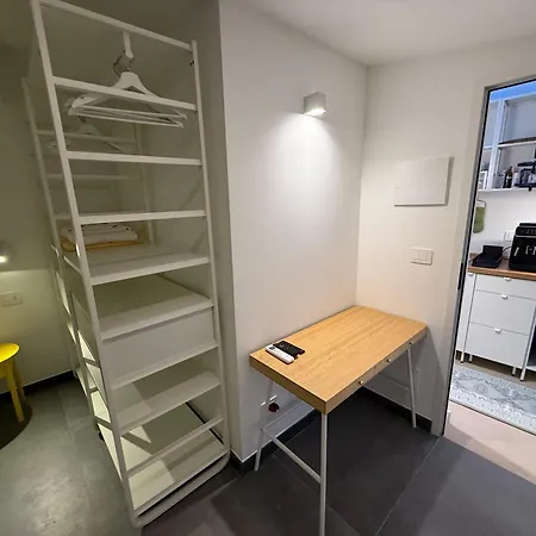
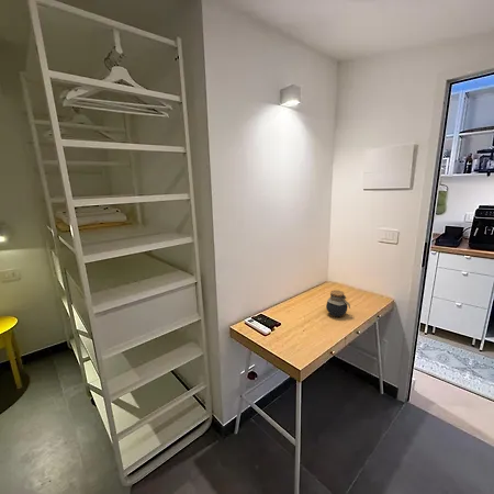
+ jar [325,289,351,317]
